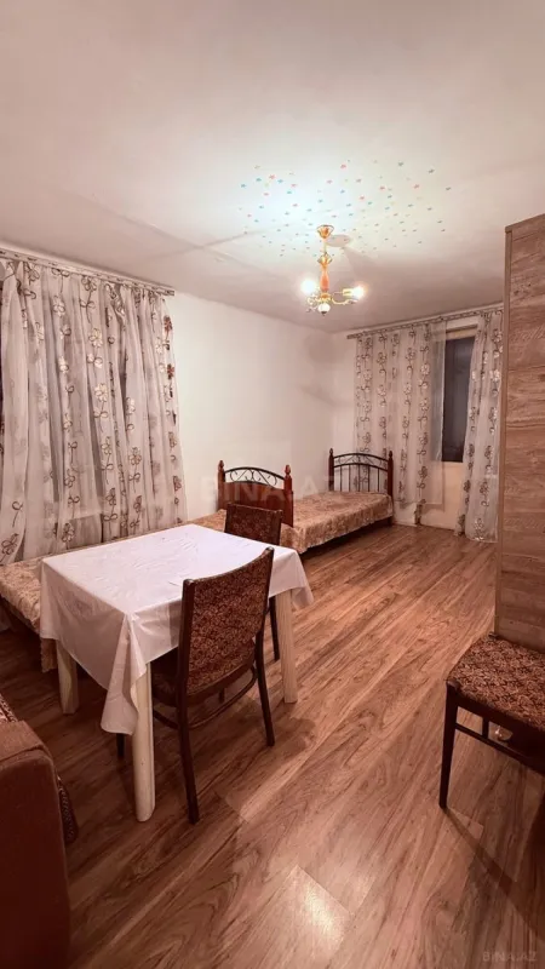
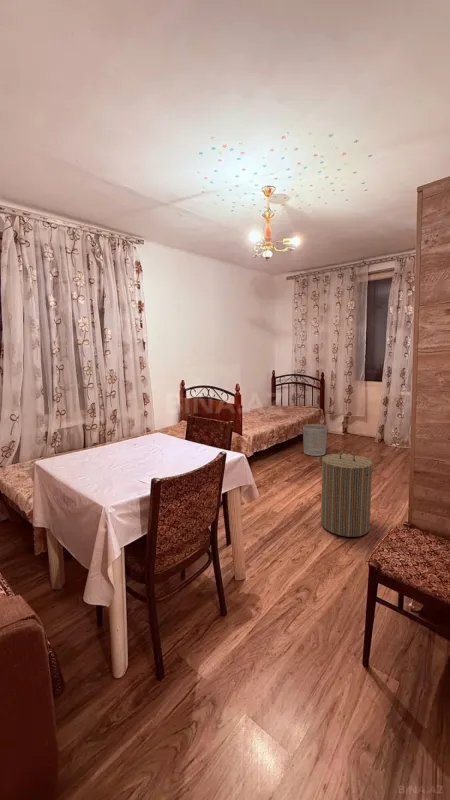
+ laundry hamper [317,448,379,538]
+ waste bin [302,423,328,457]
